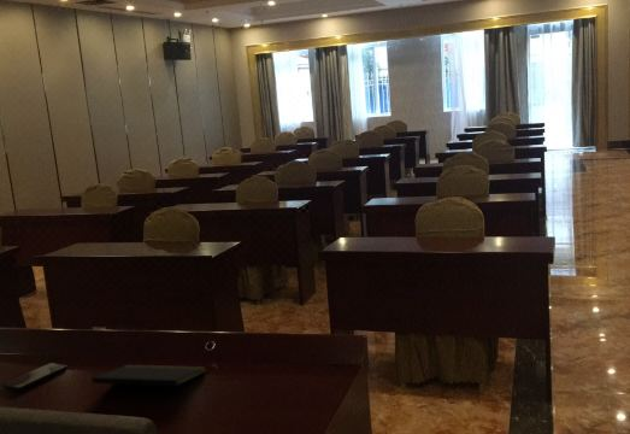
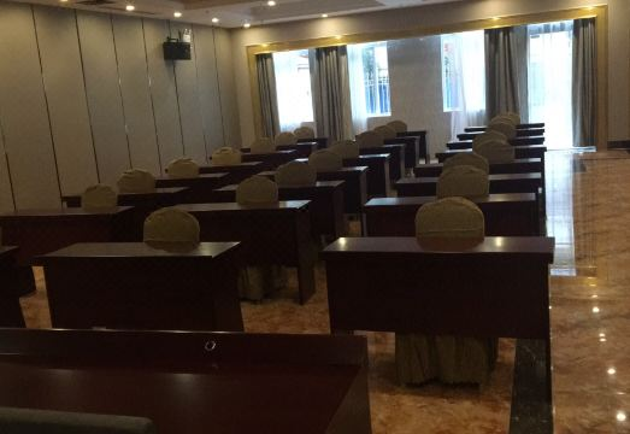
- smartphone [0,362,69,392]
- notepad [92,364,207,400]
